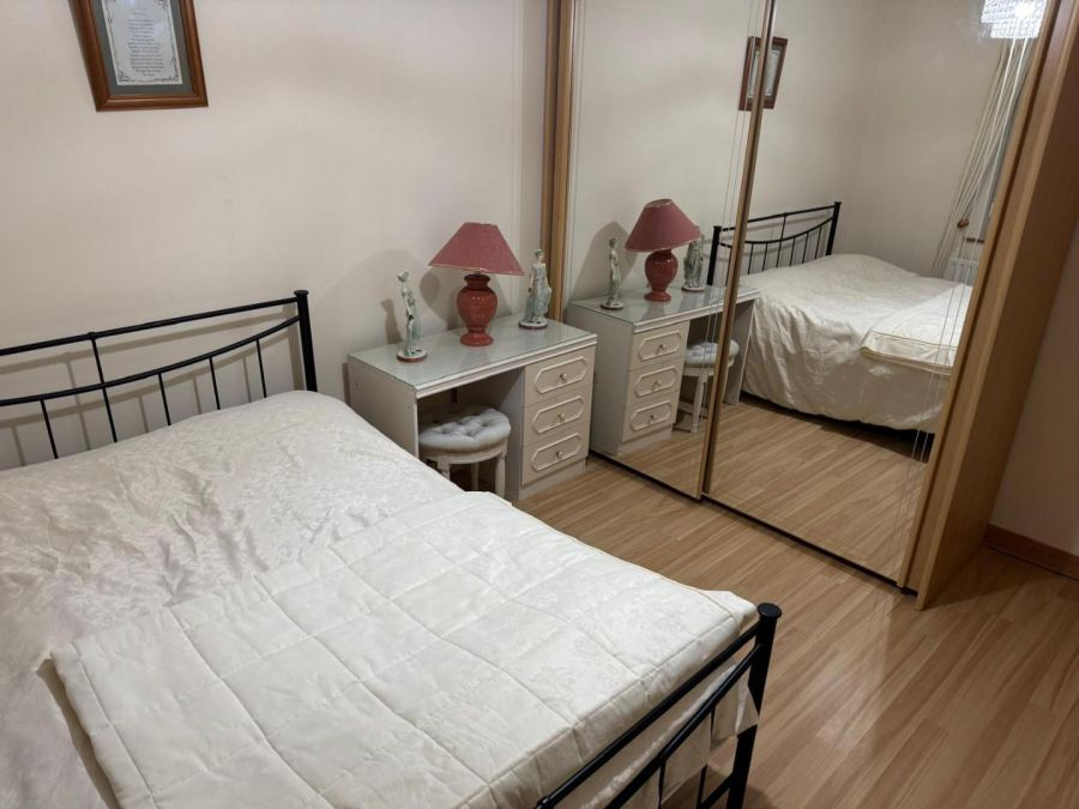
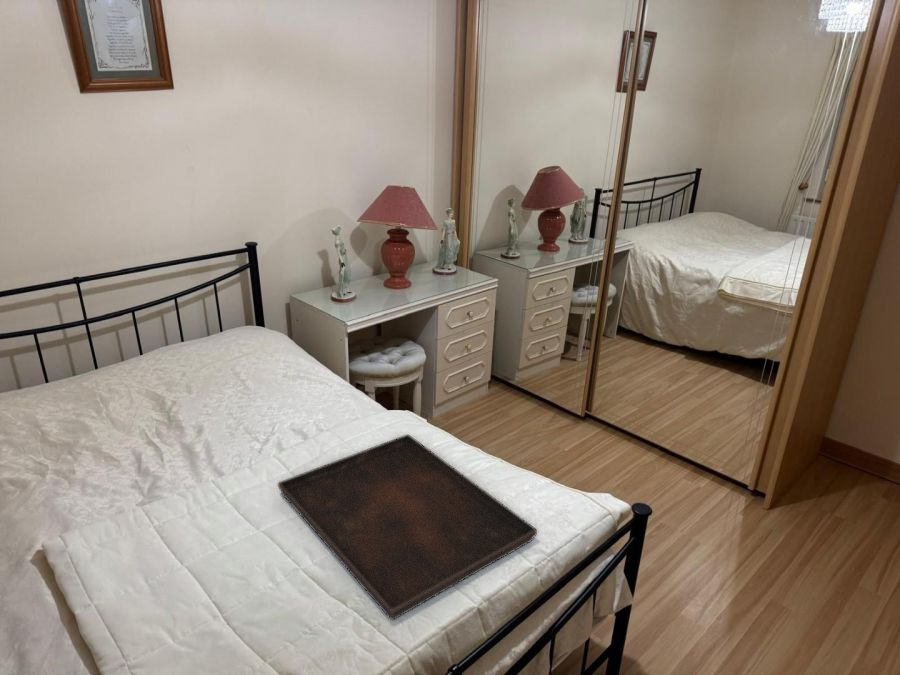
+ serving tray [277,433,538,621]
